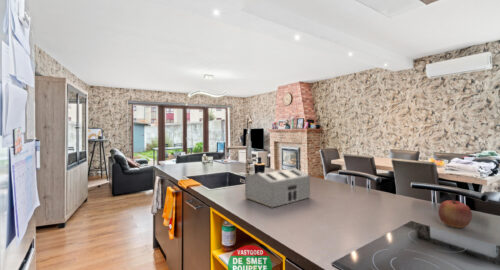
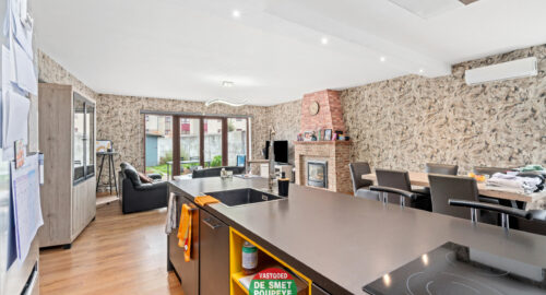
- apple [437,198,473,229]
- toaster [244,167,311,208]
